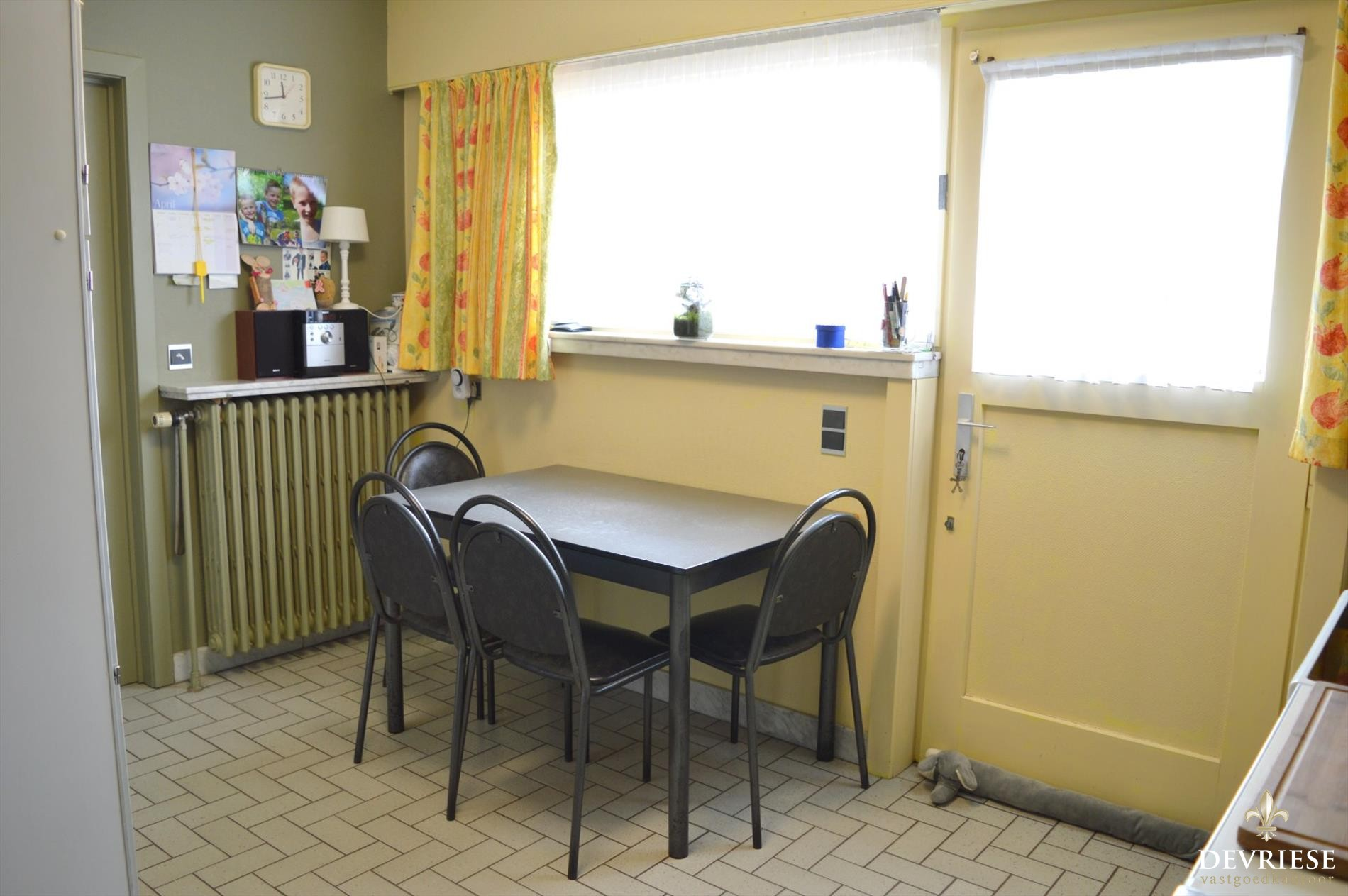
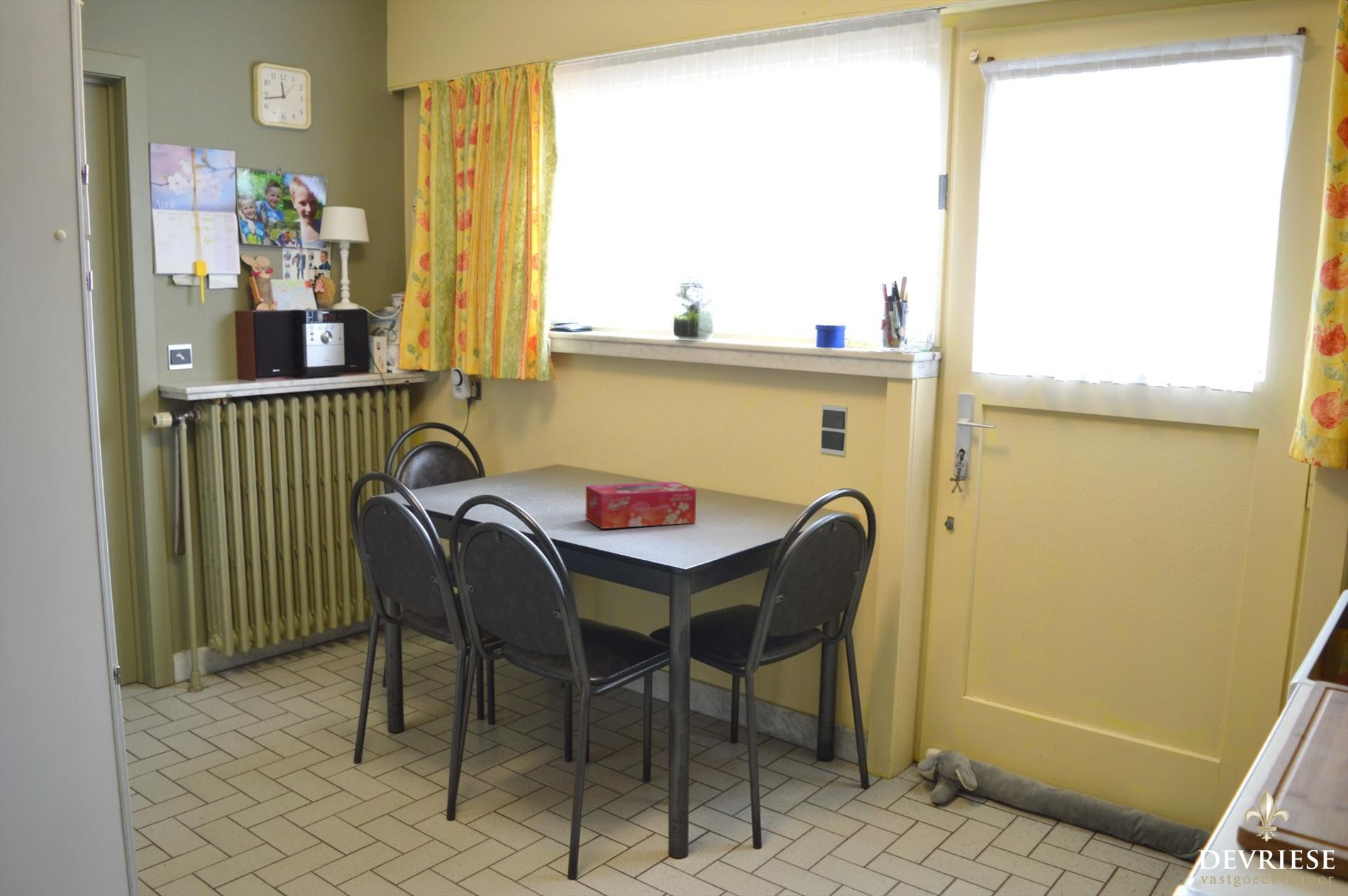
+ tissue box [585,481,697,529]
